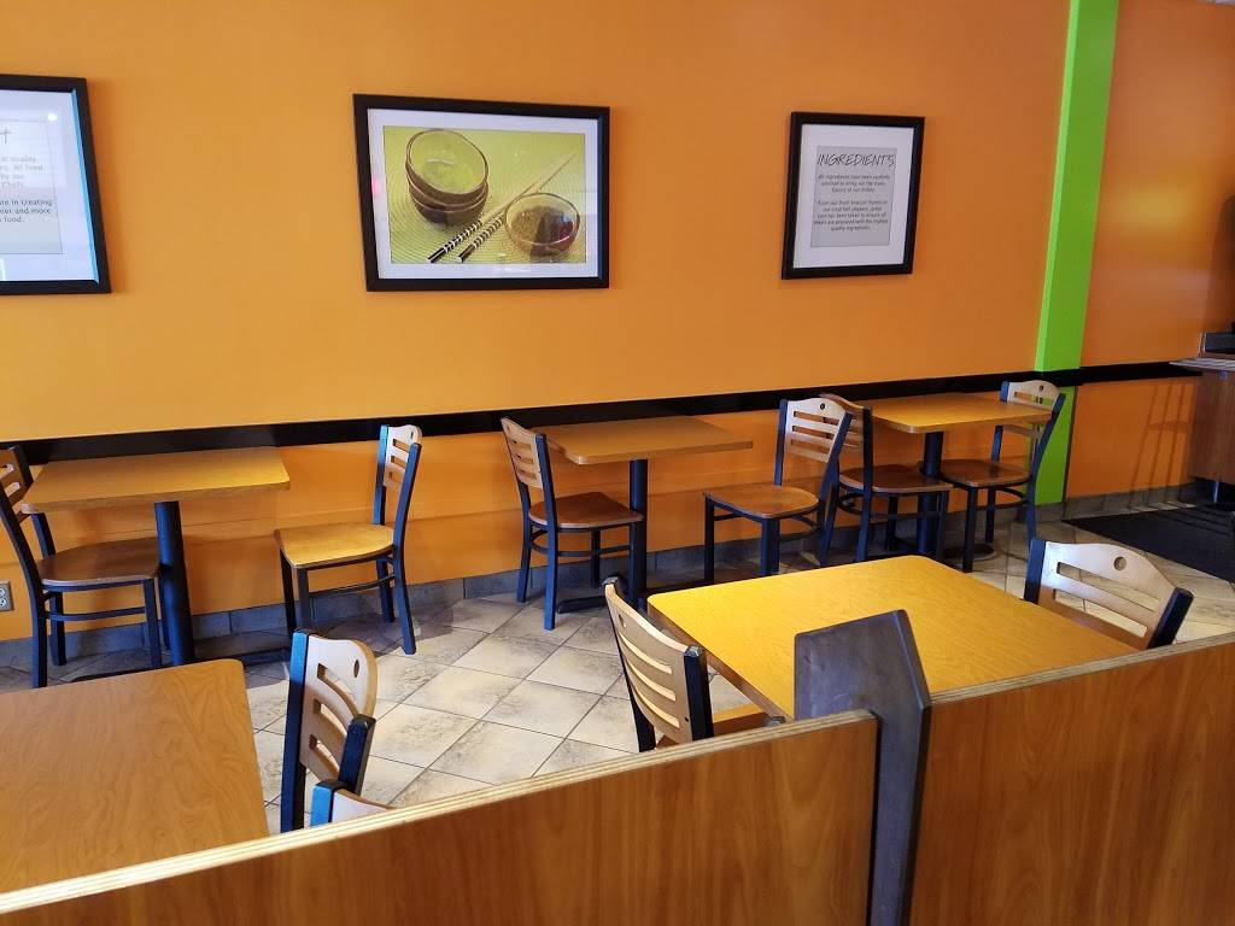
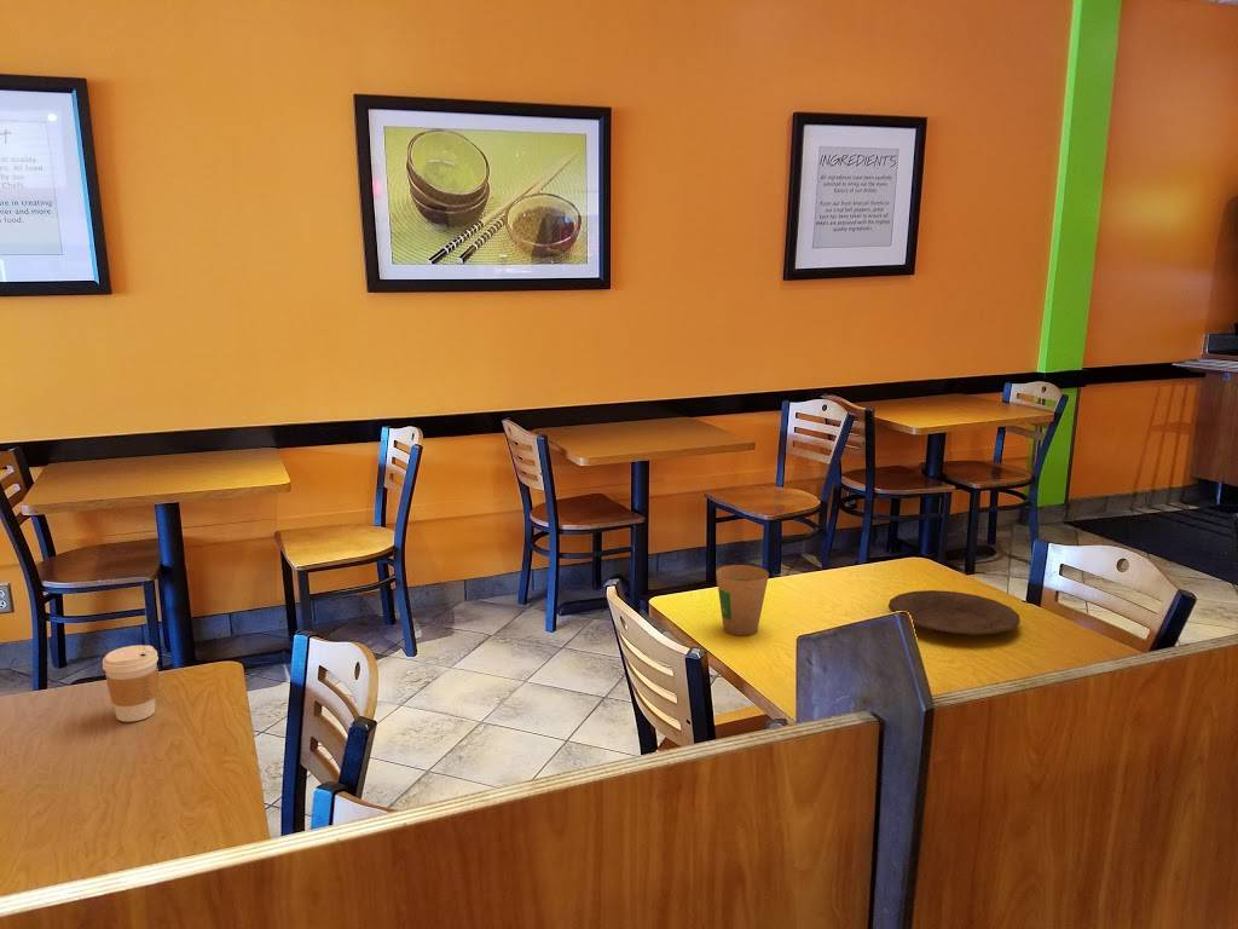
+ coffee cup [102,645,160,723]
+ paper cup [715,564,770,636]
+ plate [887,589,1022,636]
